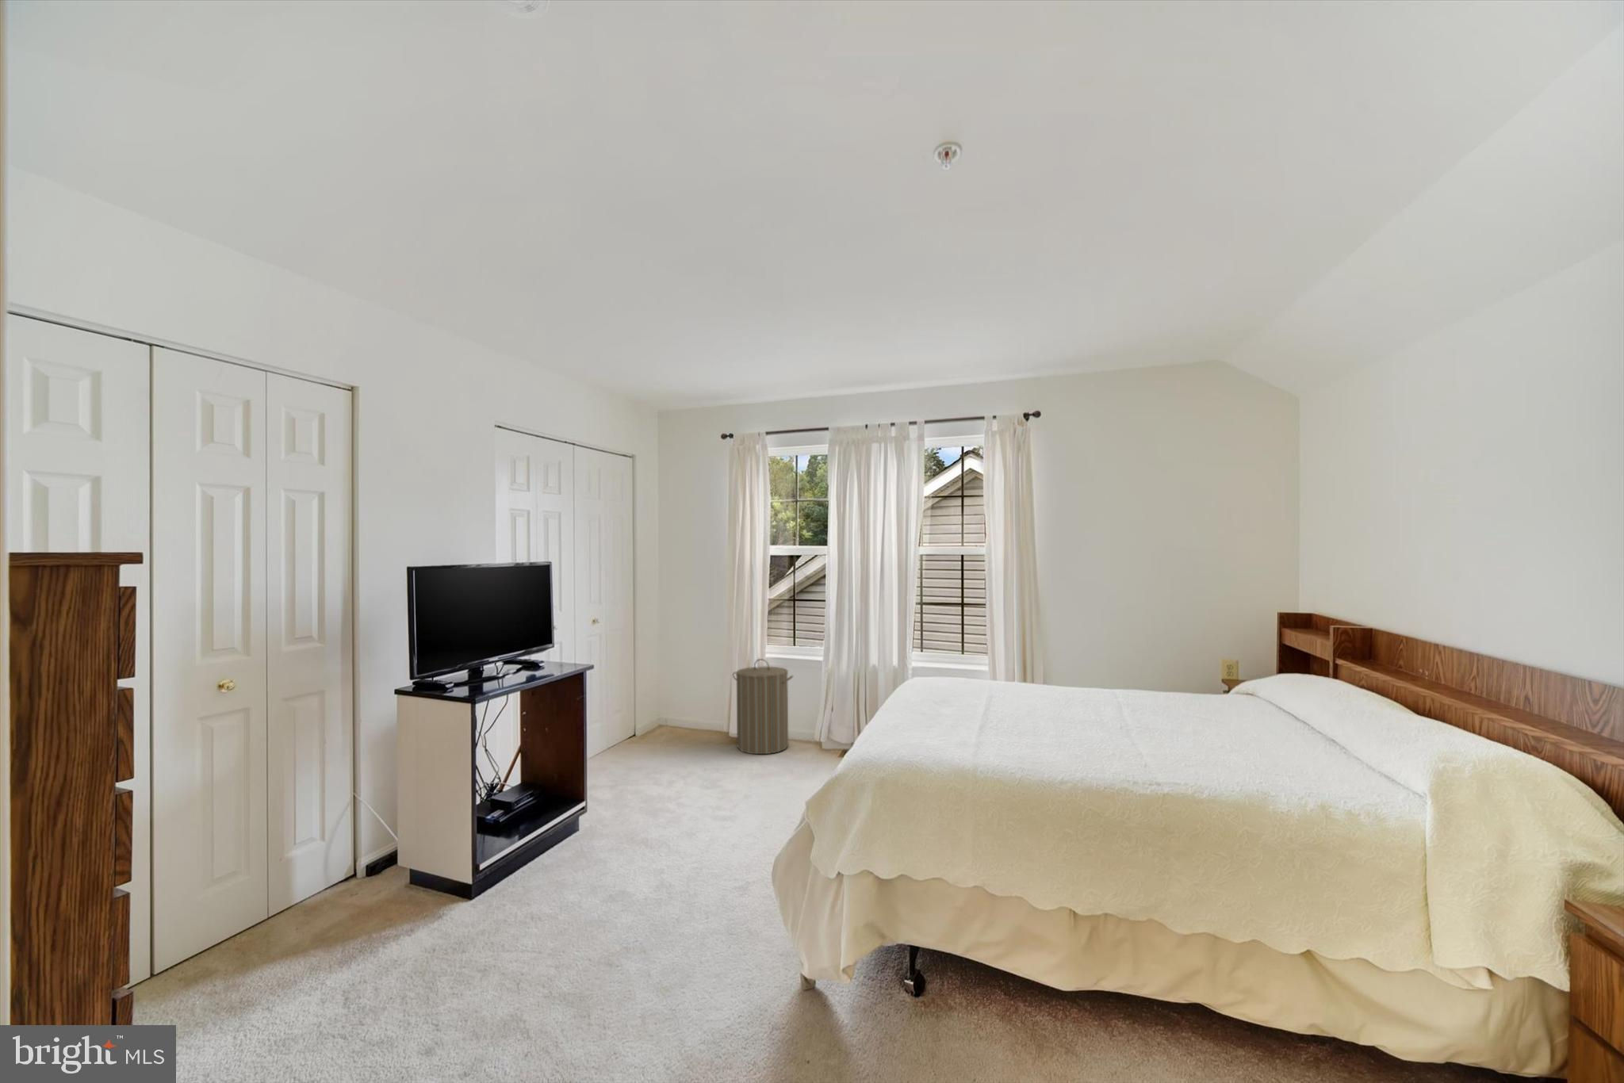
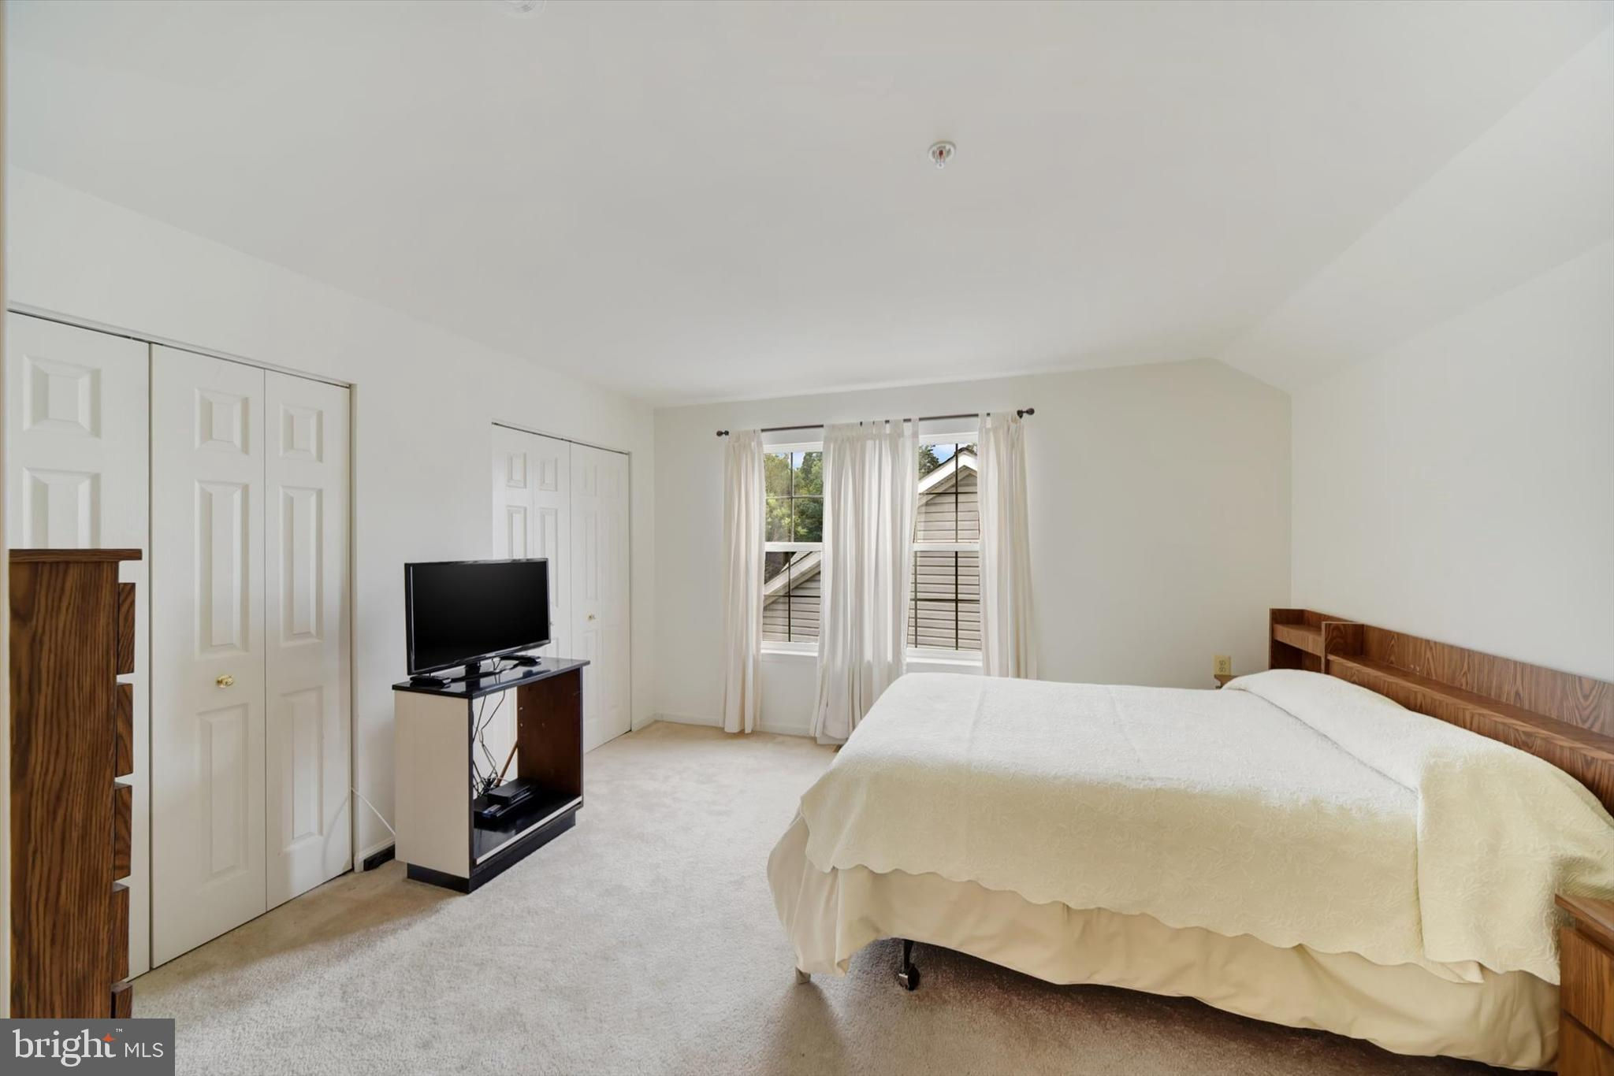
- laundry hamper [732,658,794,754]
